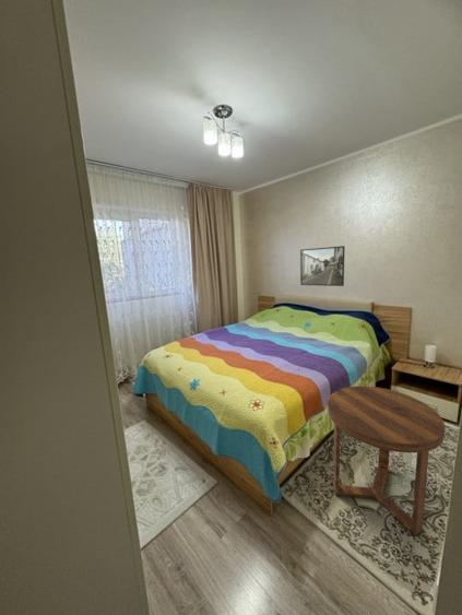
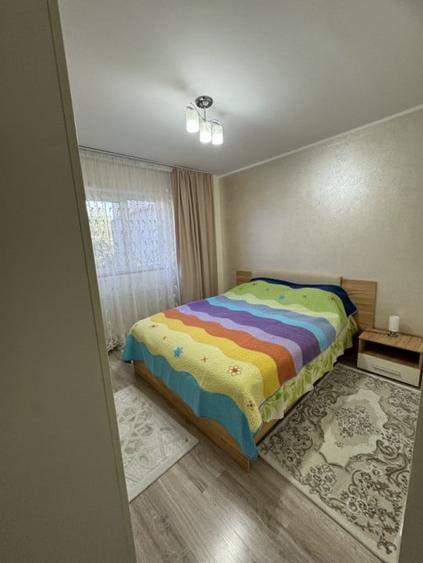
- side table [327,386,446,536]
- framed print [299,245,346,287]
